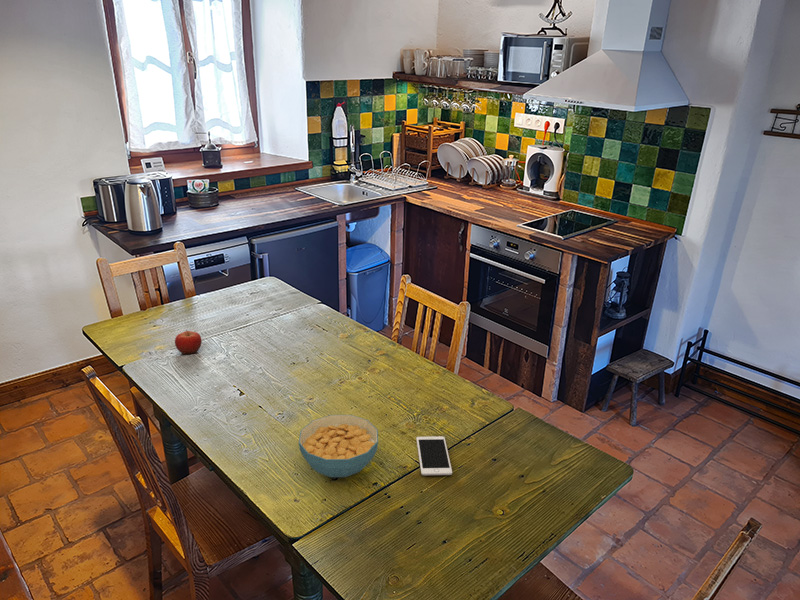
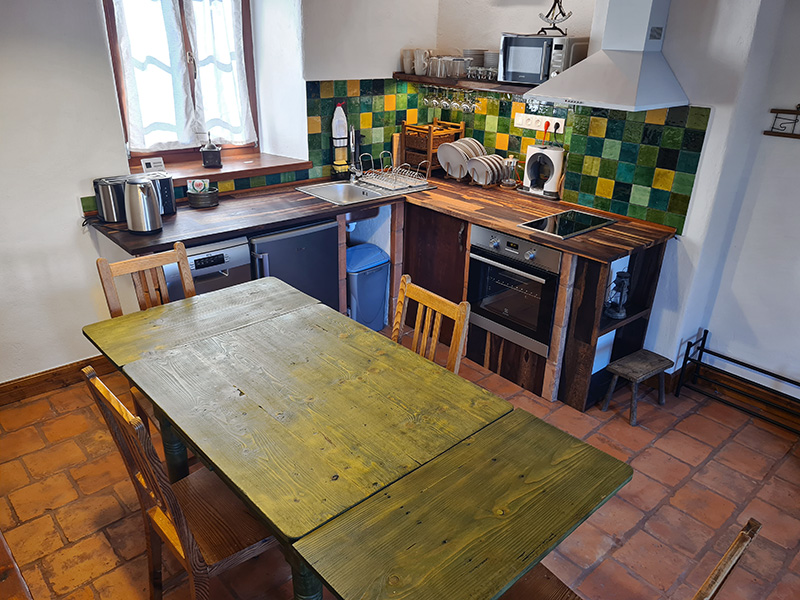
- cereal bowl [298,414,379,478]
- cell phone [415,435,453,476]
- fruit [174,329,202,355]
